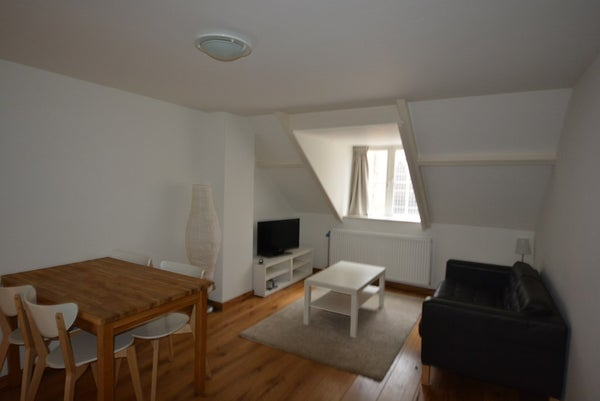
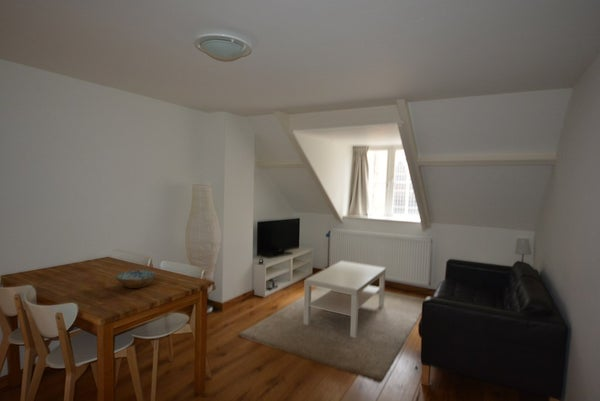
+ bowl [115,269,157,289]
